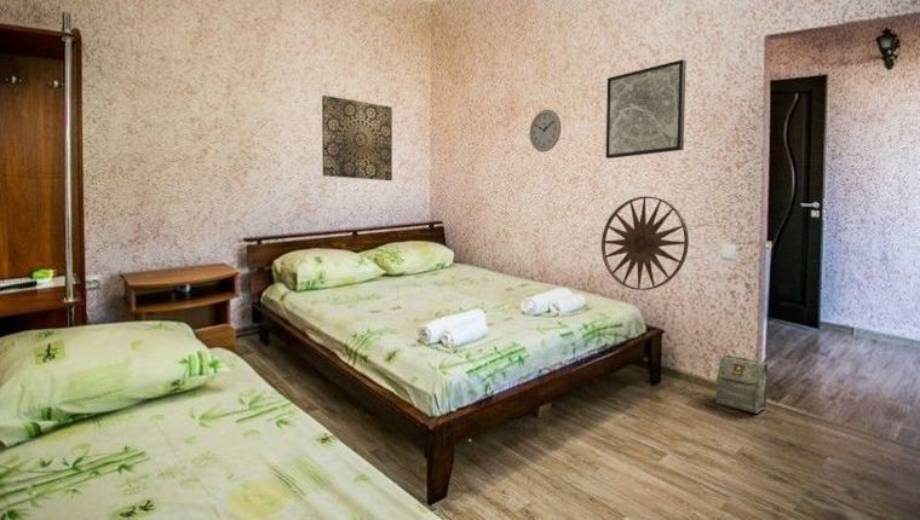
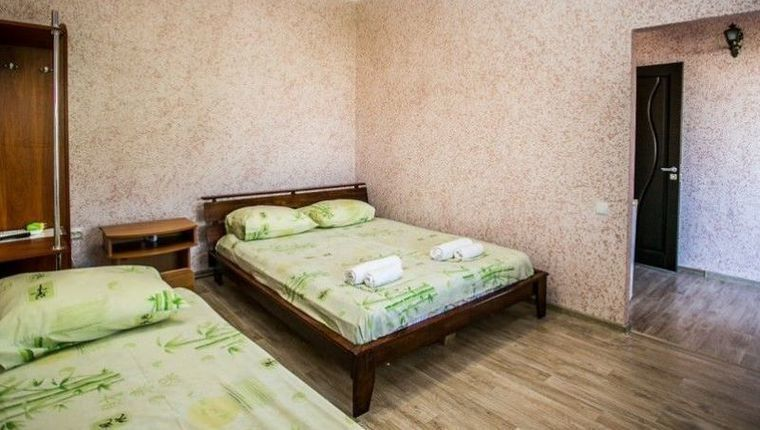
- bag [714,353,769,415]
- wall art [604,58,688,160]
- wall art [600,196,690,291]
- wall art [321,94,393,181]
- wall clock [528,109,563,154]
